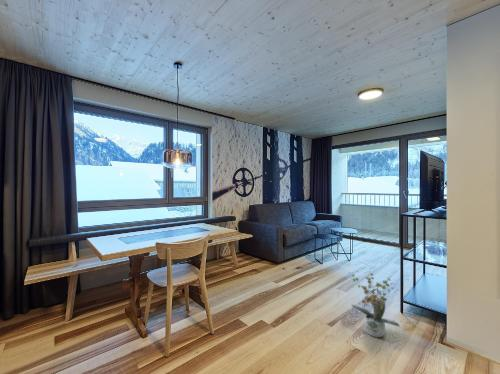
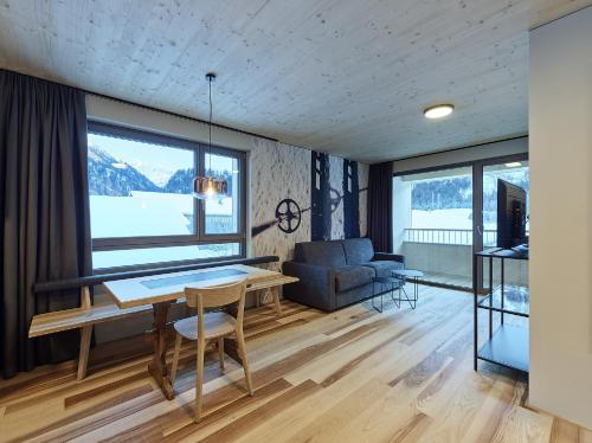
- potted plant [348,270,401,338]
